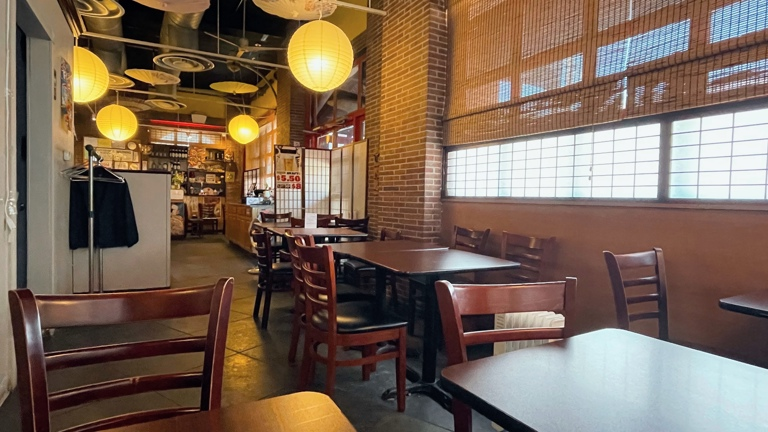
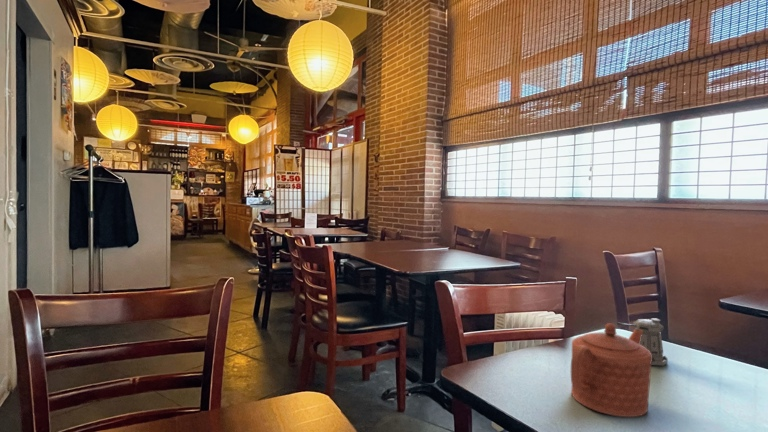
+ pepper shaker [616,317,669,367]
+ teapot [570,322,652,418]
